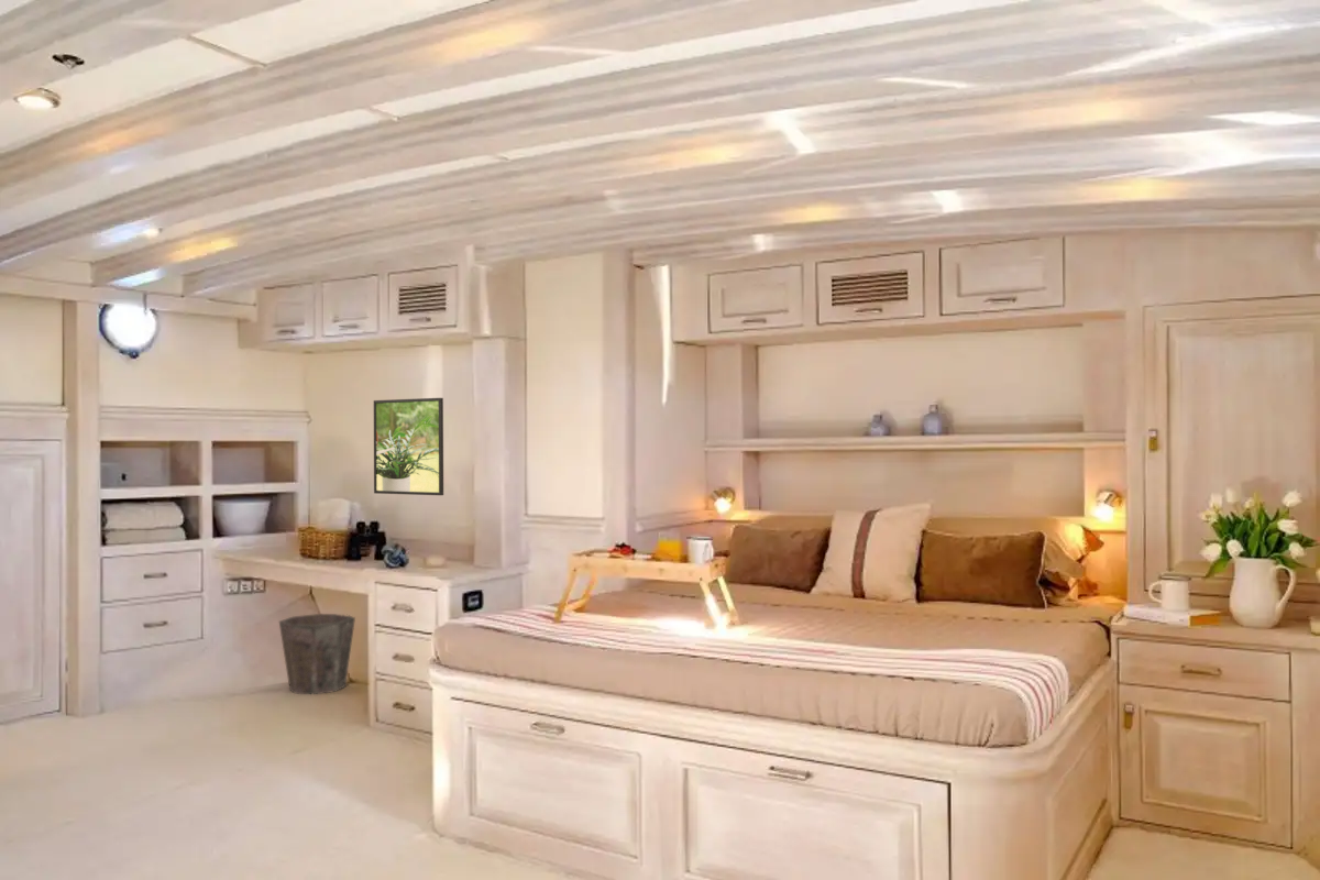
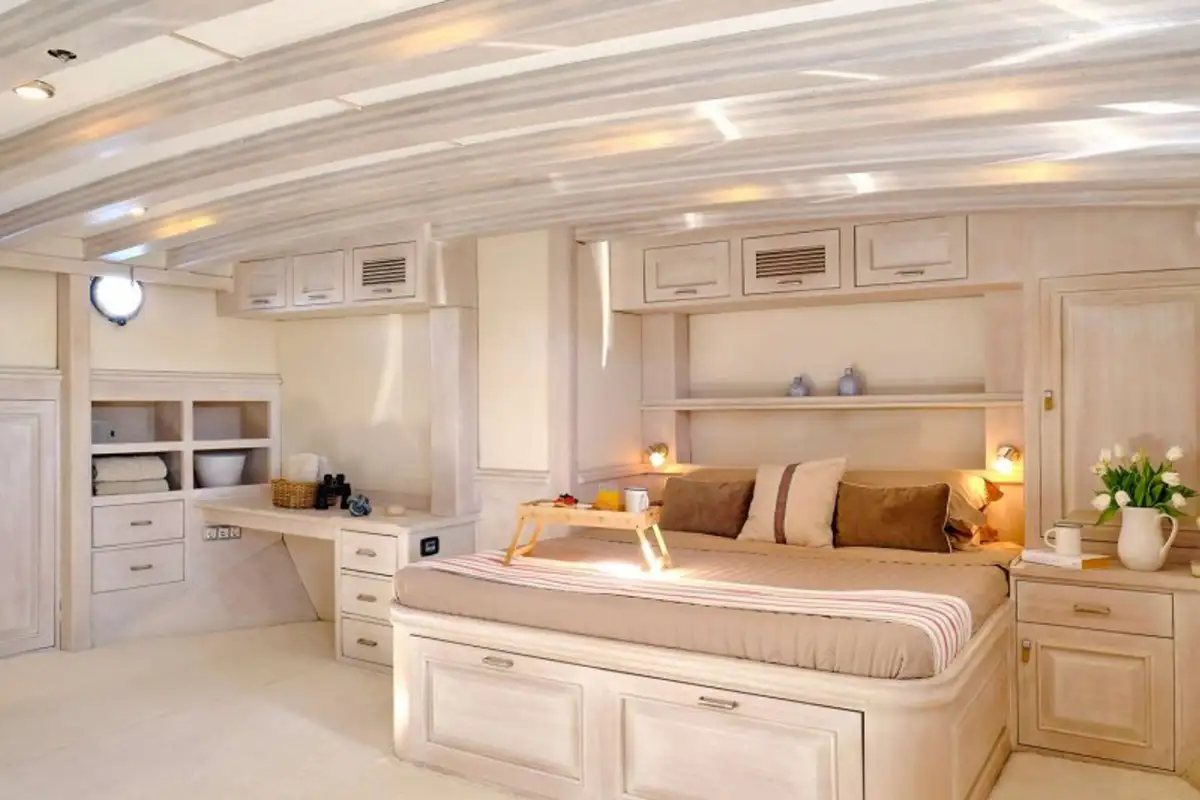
- waste bin [278,613,356,695]
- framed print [373,397,444,496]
